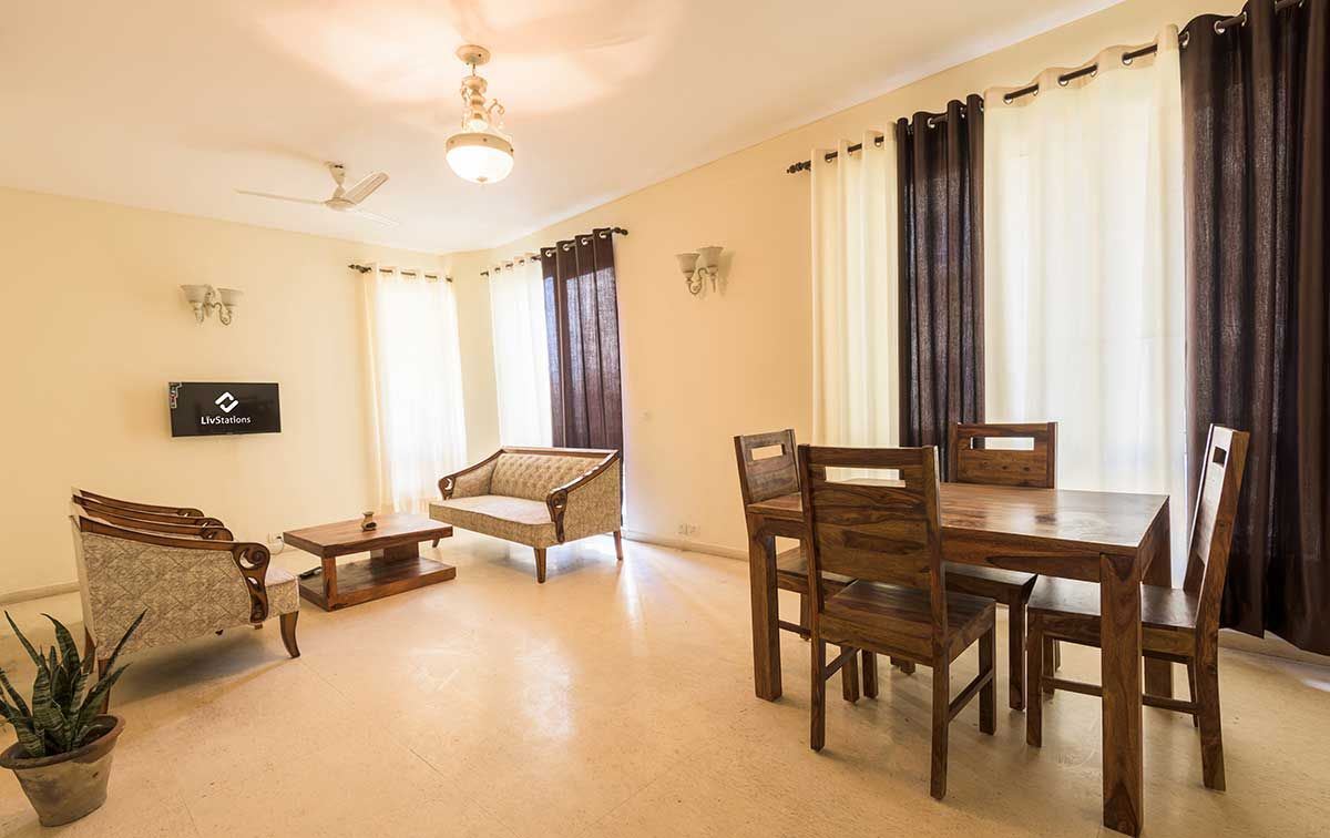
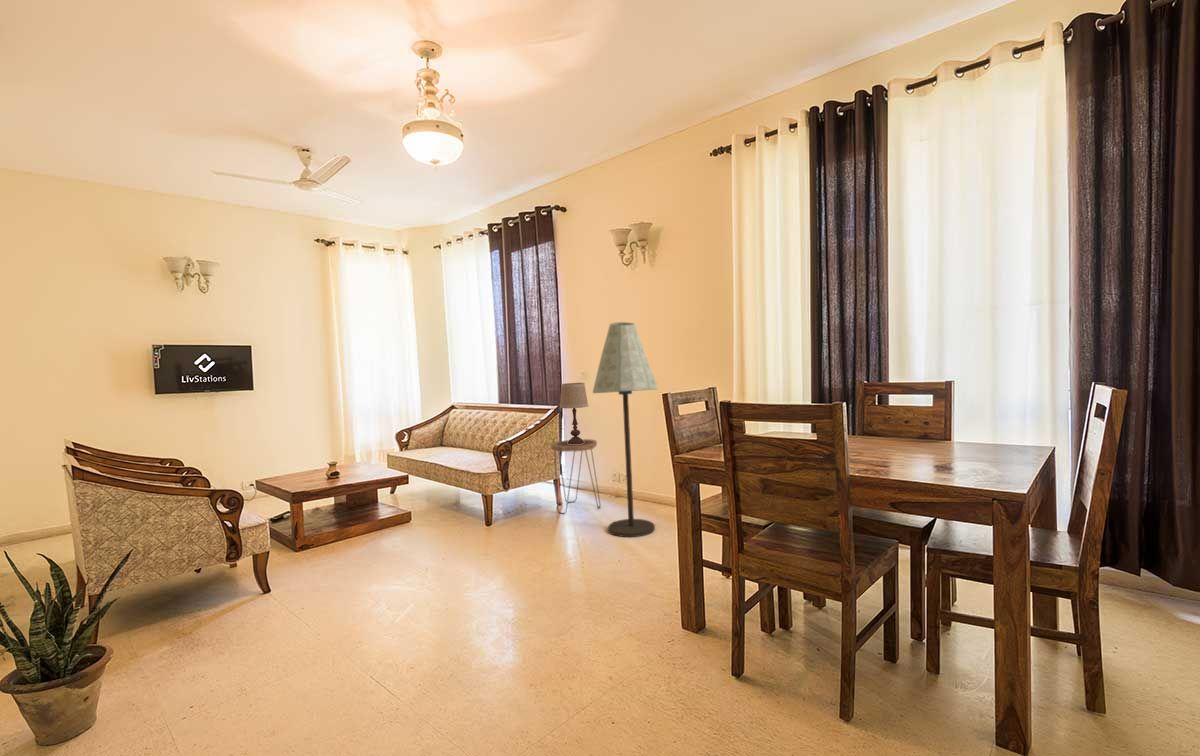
+ floor lamp [591,321,660,538]
+ side table [550,438,601,515]
+ table lamp [559,382,589,444]
